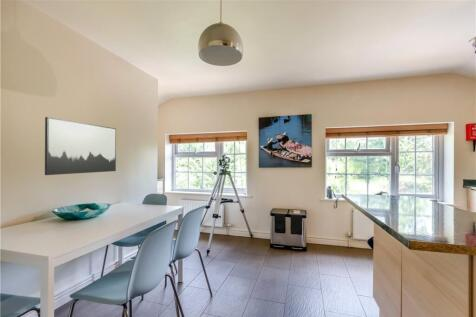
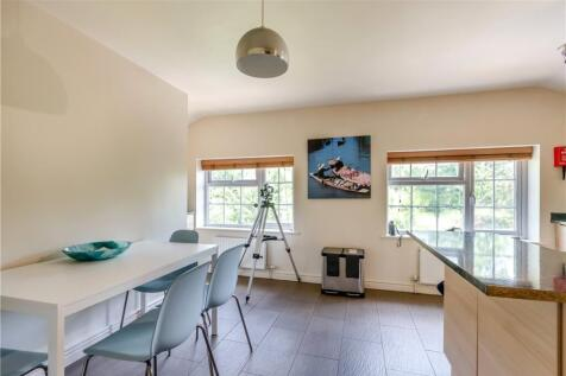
- wall art [44,116,117,176]
